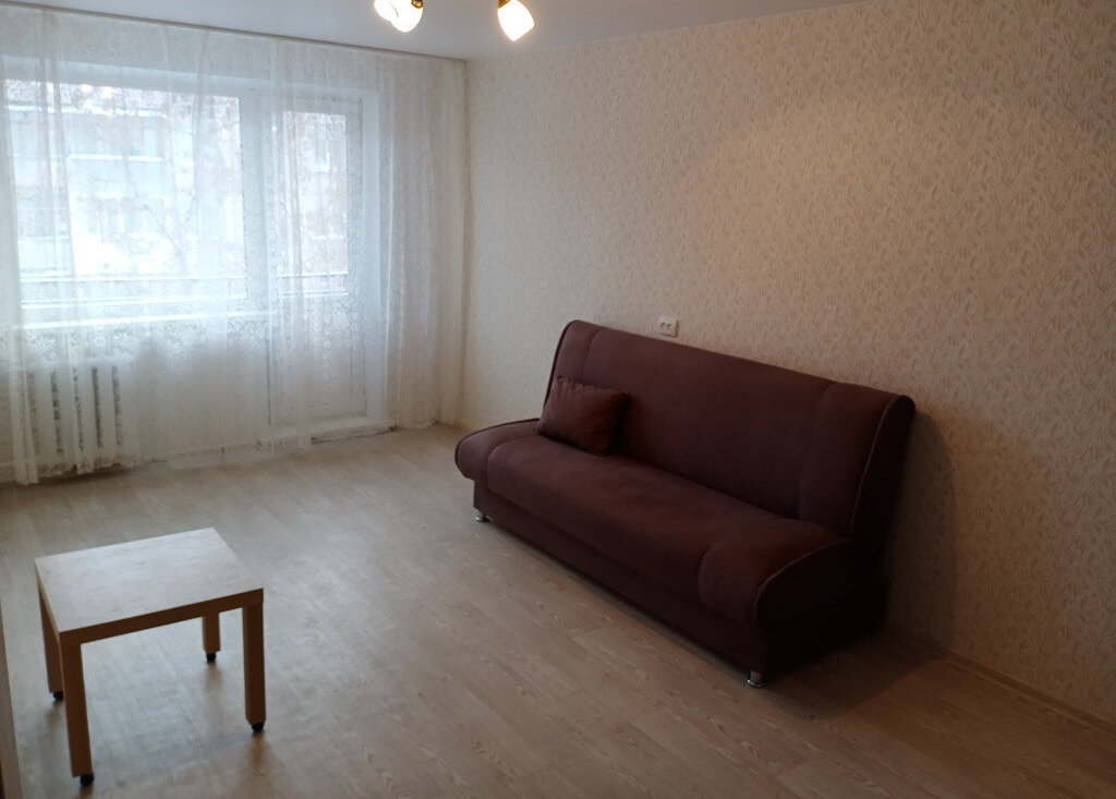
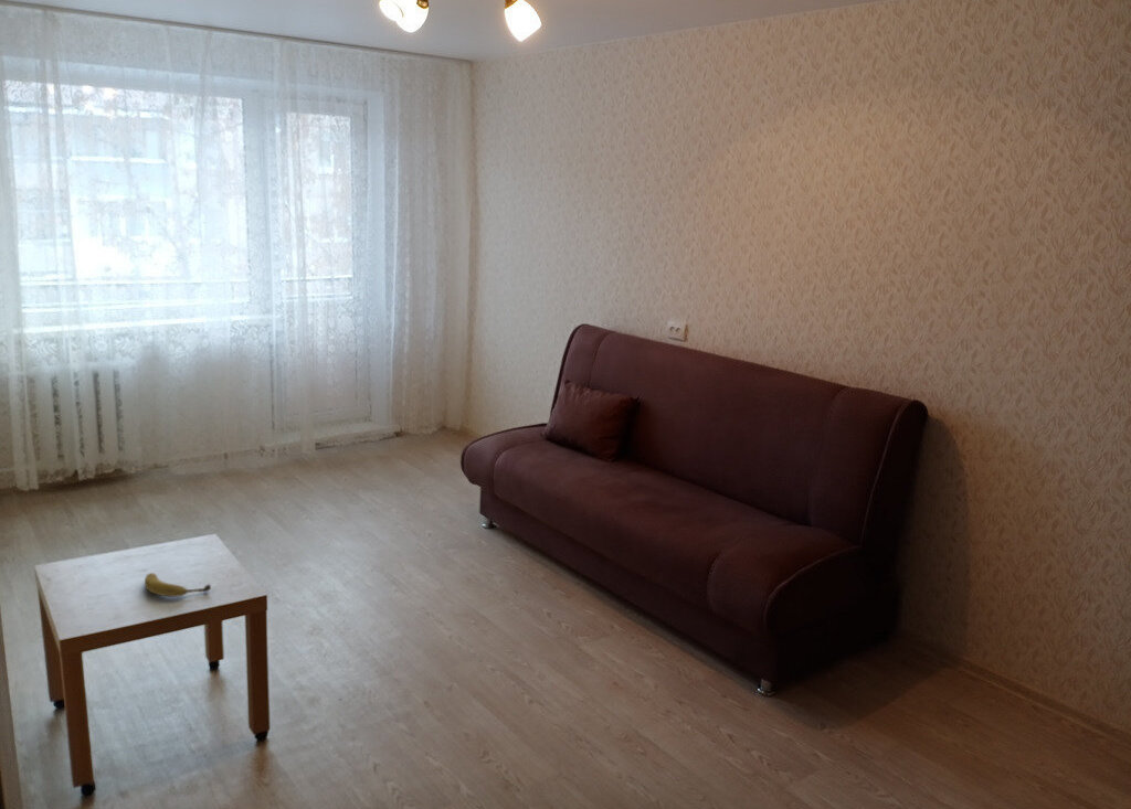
+ fruit [144,572,212,598]
